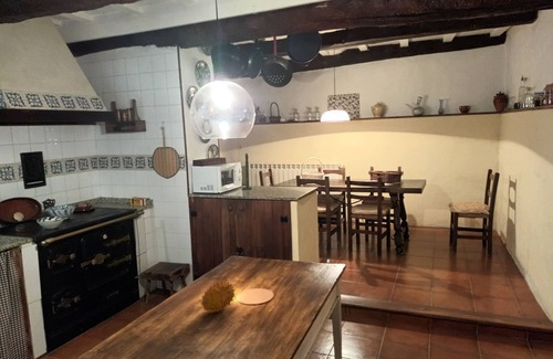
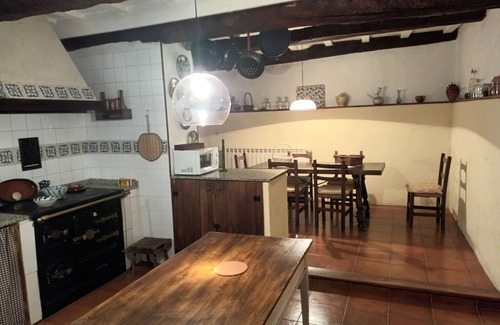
- fruit [199,279,236,315]
